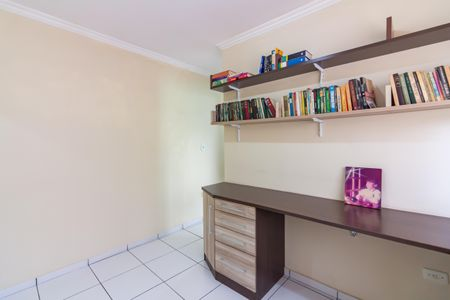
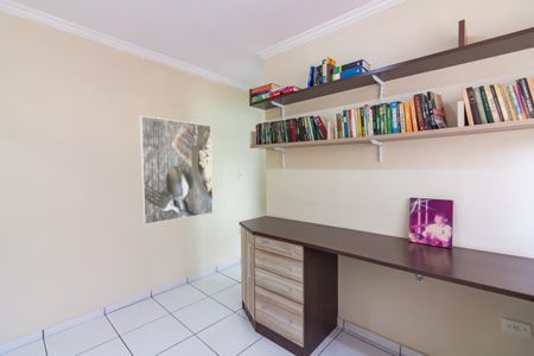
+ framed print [139,115,214,225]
